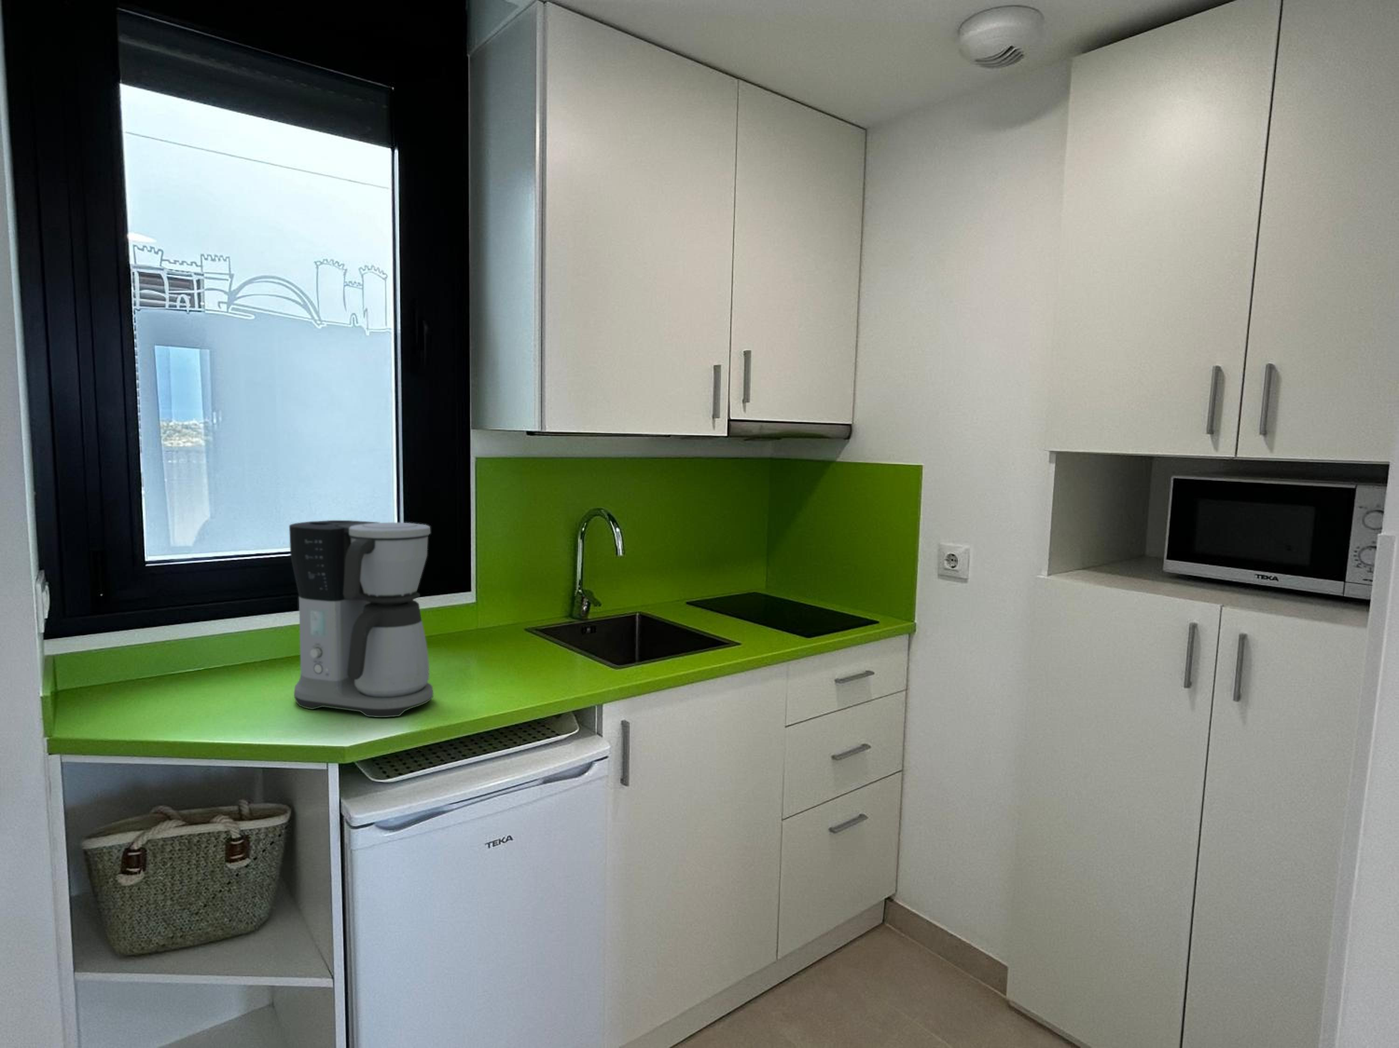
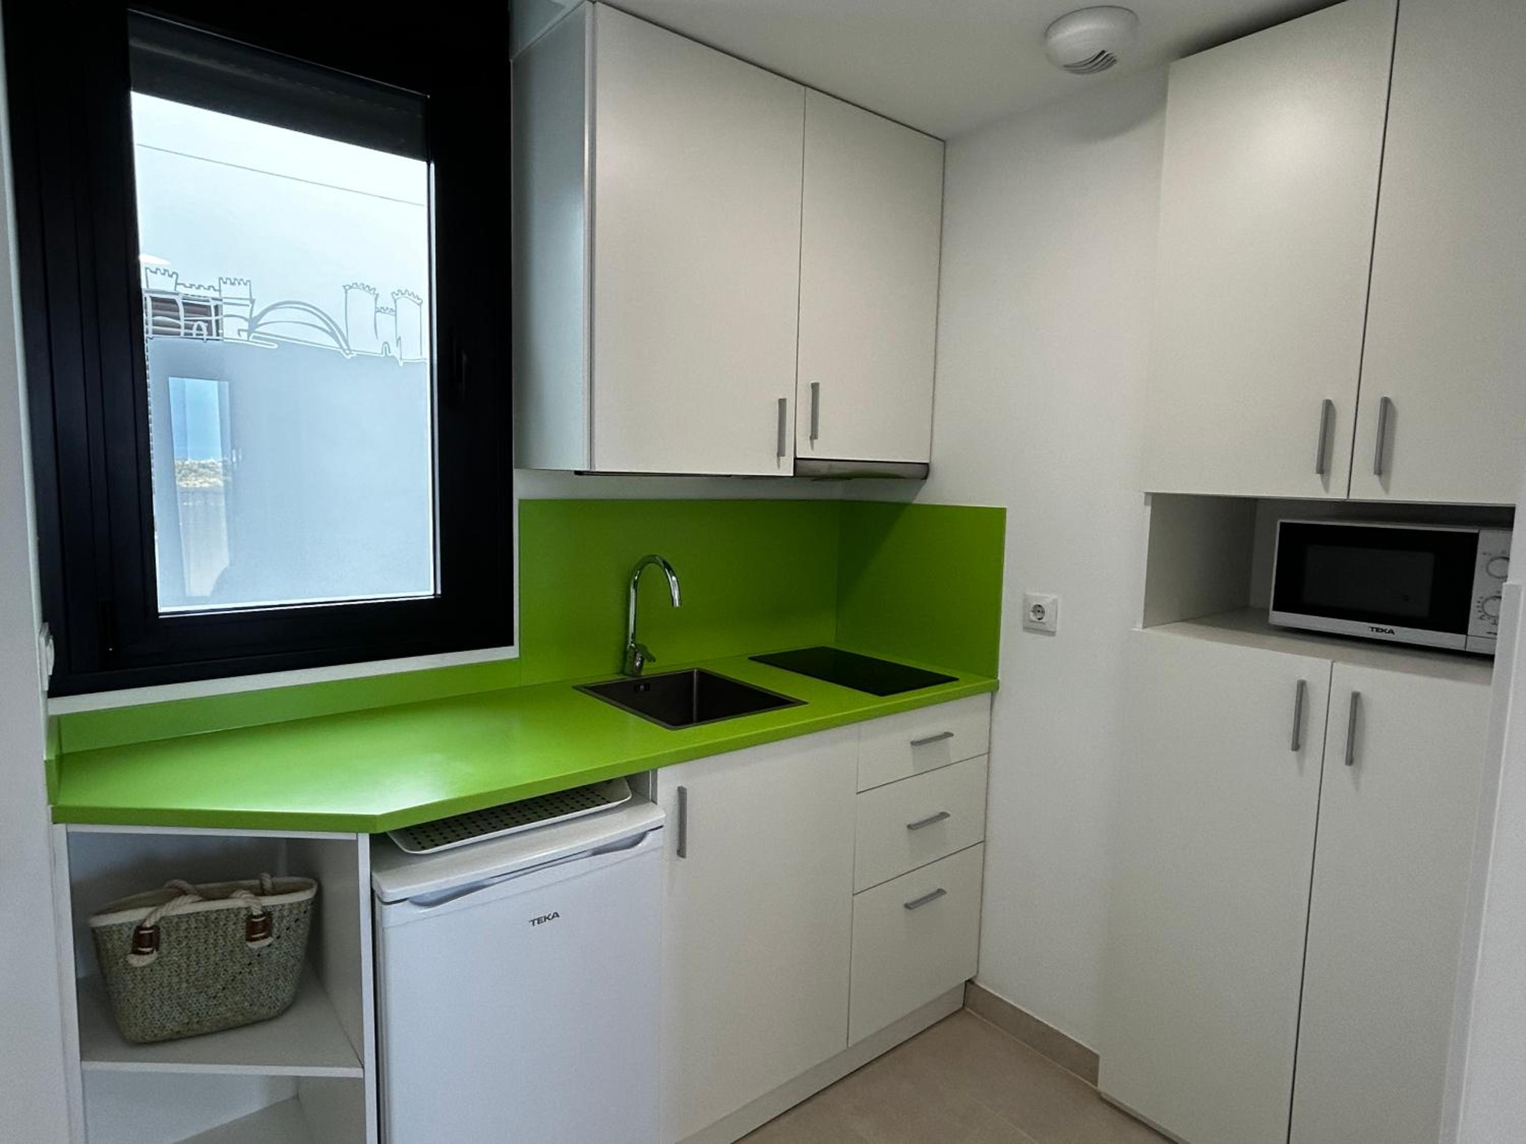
- coffee maker [289,520,434,718]
